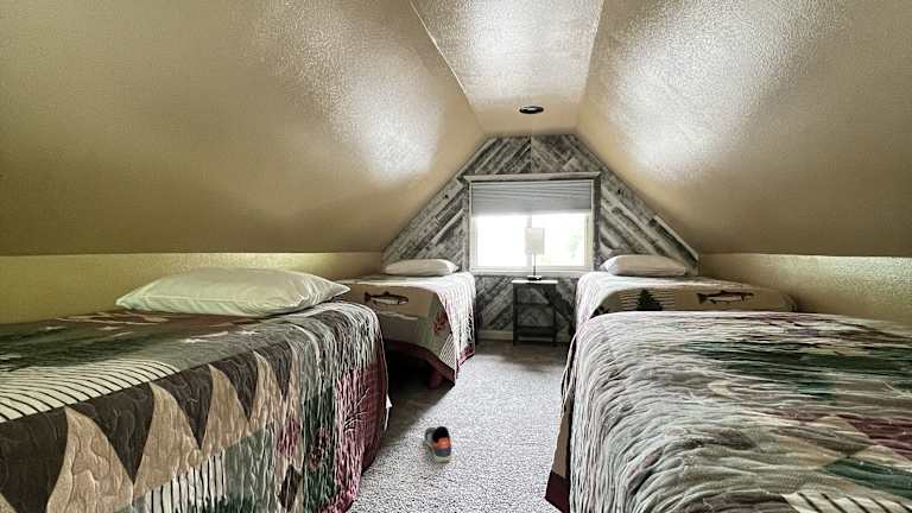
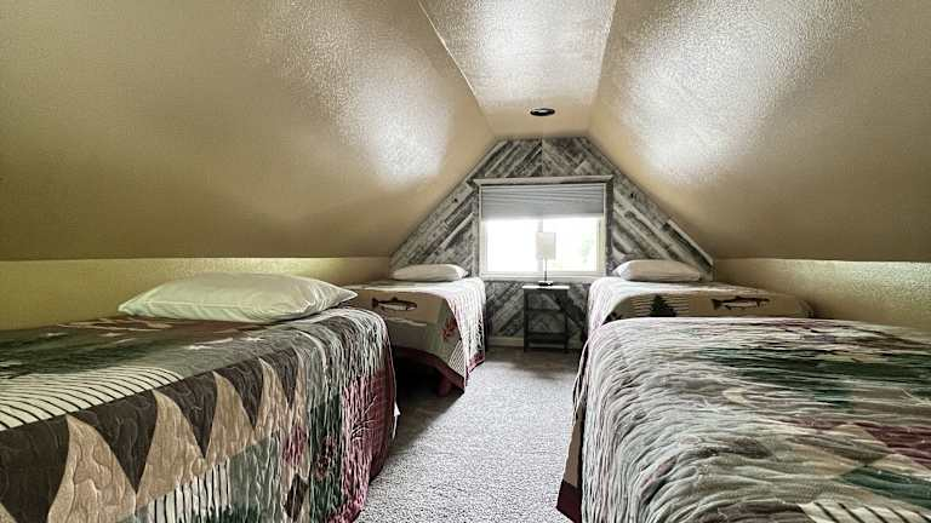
- sneaker [423,425,452,463]
